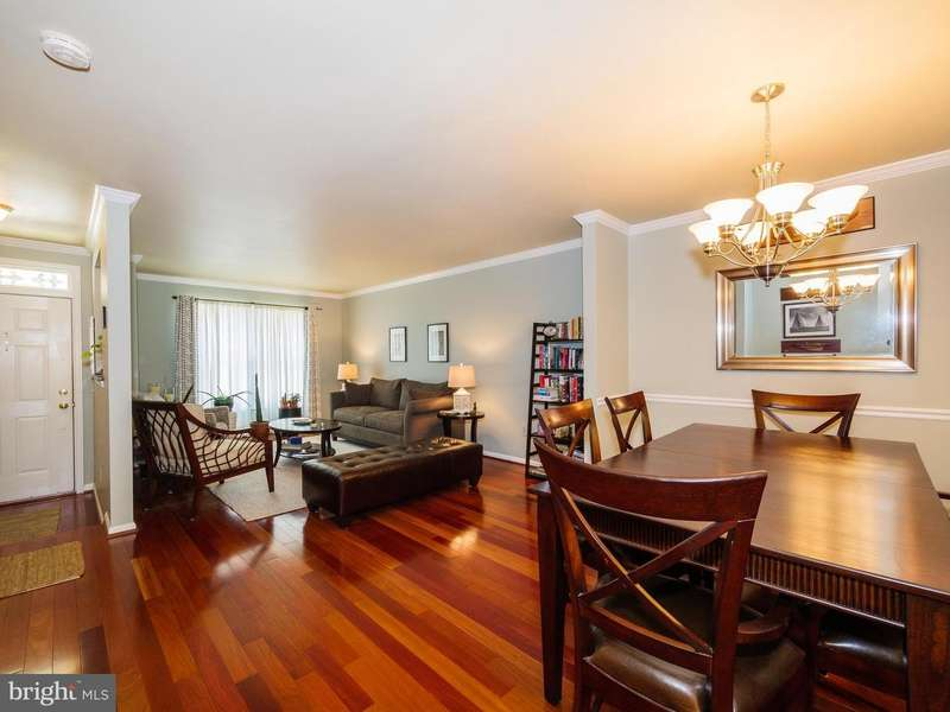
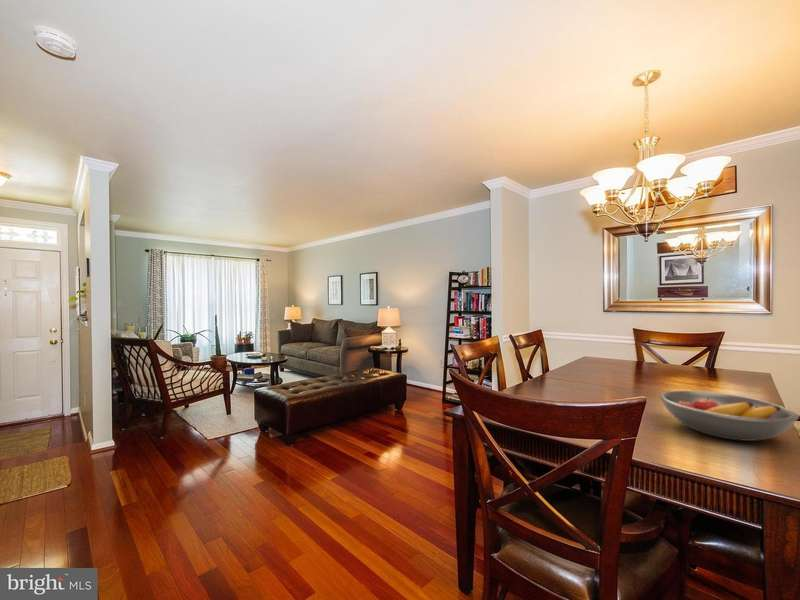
+ fruit bowl [658,390,800,442]
